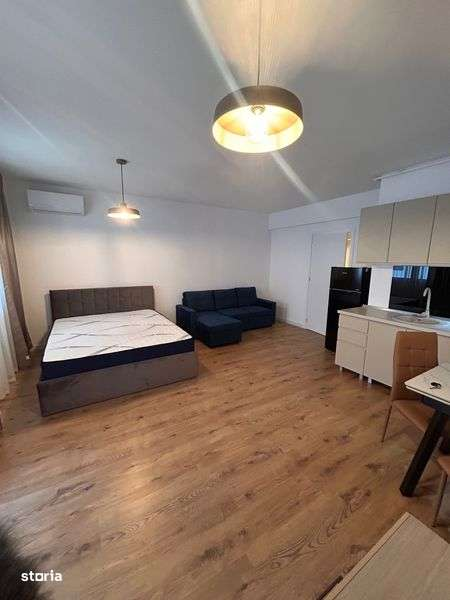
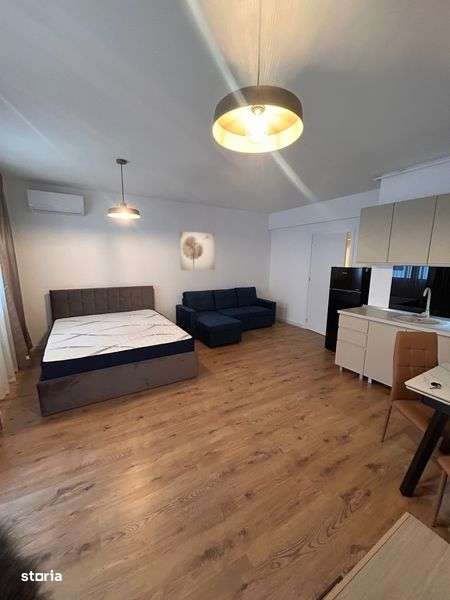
+ wall art [179,231,216,271]
